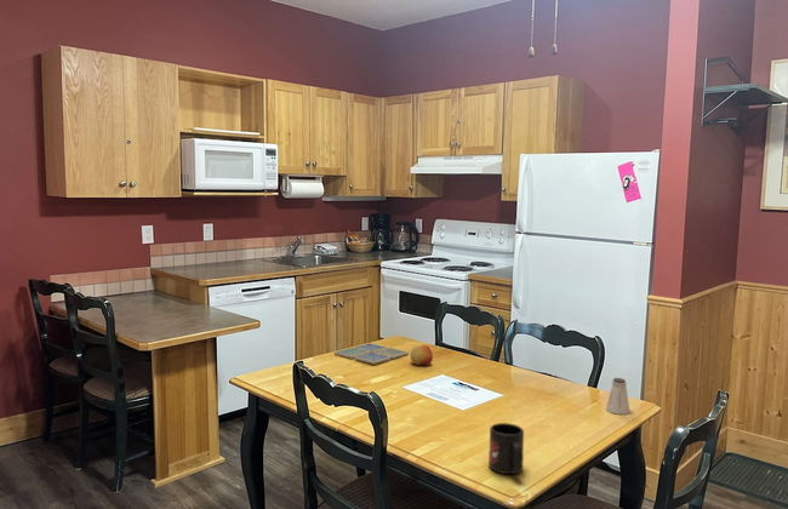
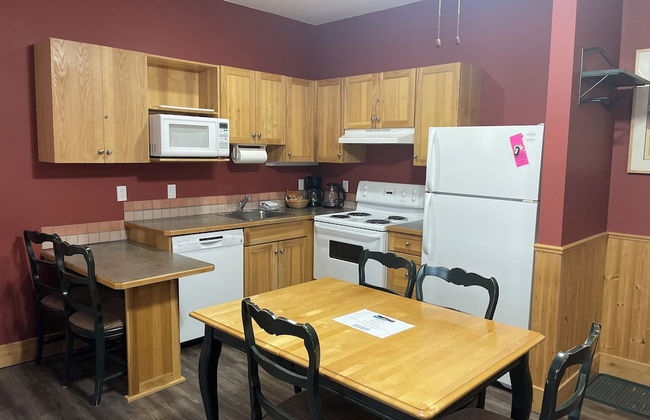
- apple [410,344,434,366]
- saltshaker [605,377,630,416]
- mug [487,422,525,475]
- drink coaster [333,342,410,366]
